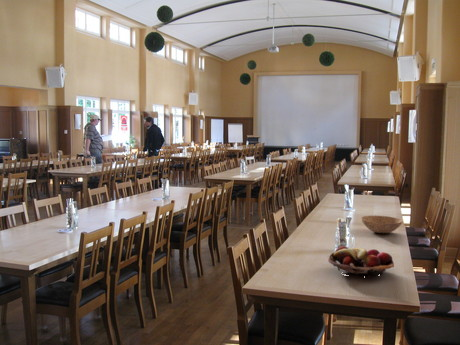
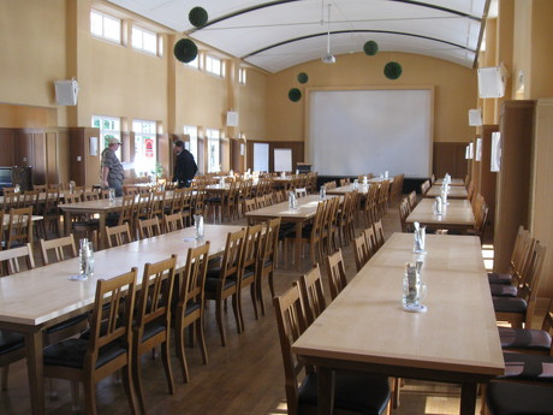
- fruit basket [327,245,395,278]
- bowl [360,215,404,234]
